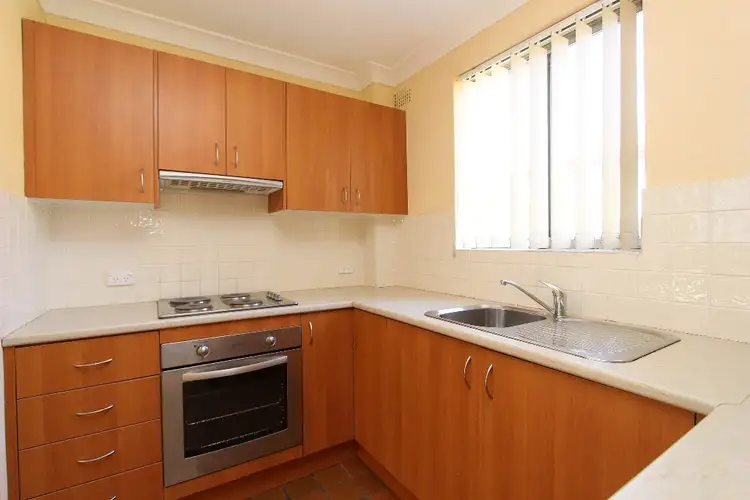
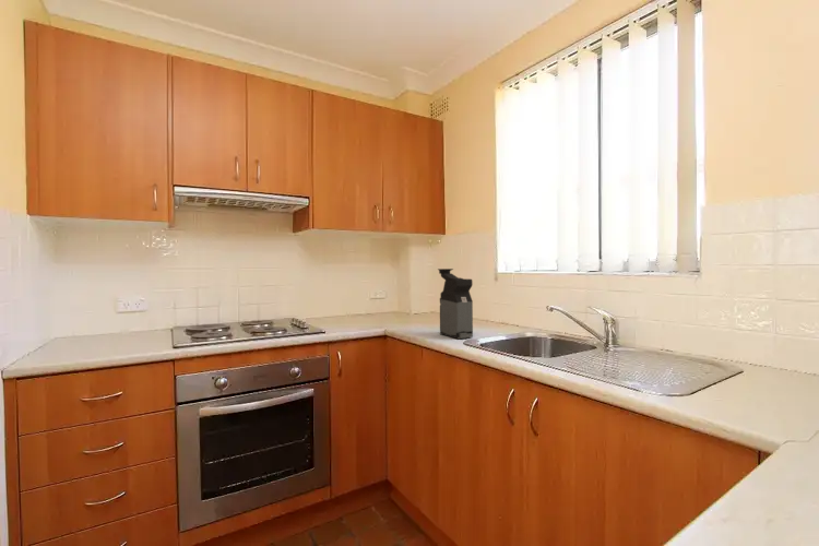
+ coffee maker [437,268,474,340]
